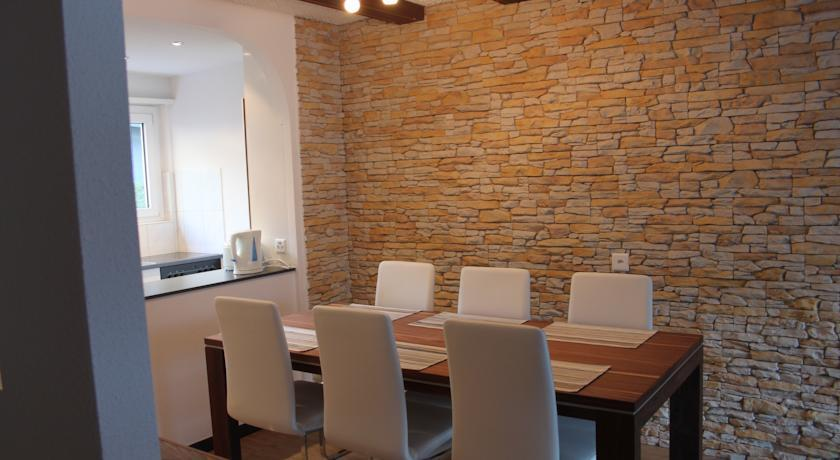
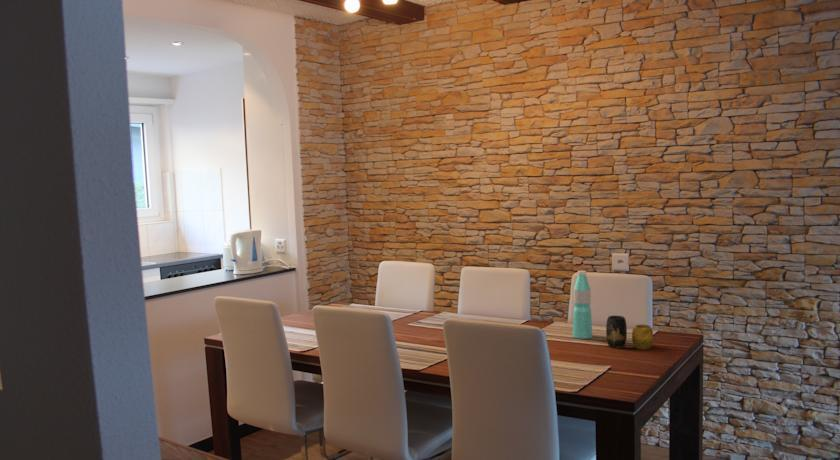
+ water bottle [572,270,593,340]
+ vase [605,315,654,350]
